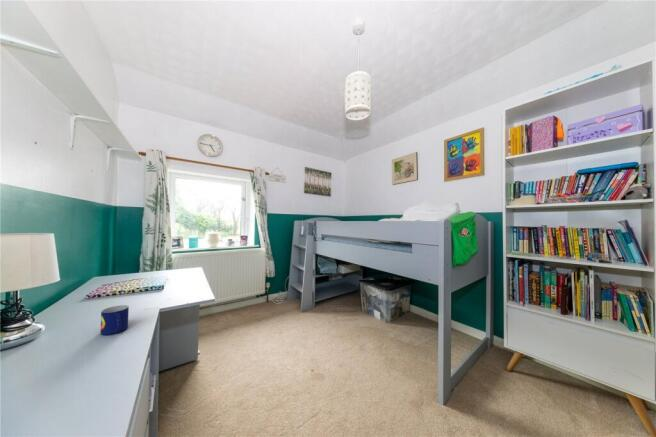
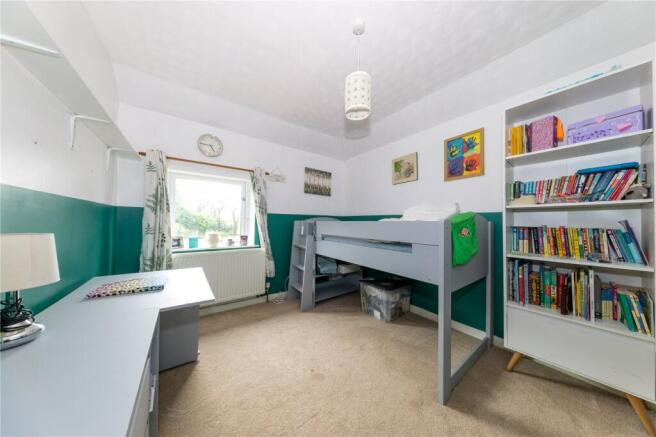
- mug [99,304,130,336]
